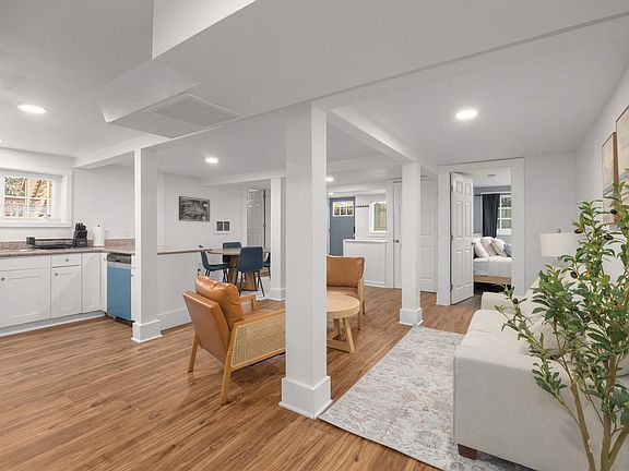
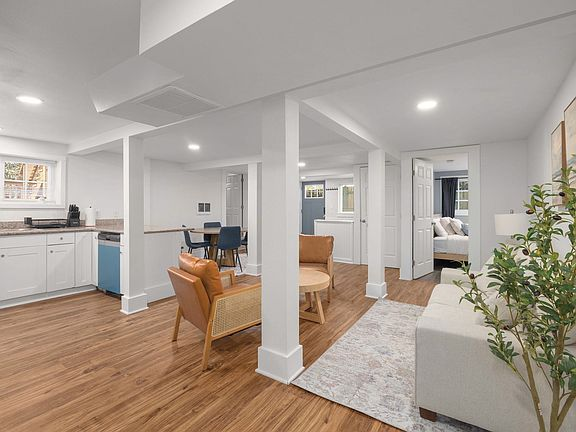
- wall art [178,195,211,222]
